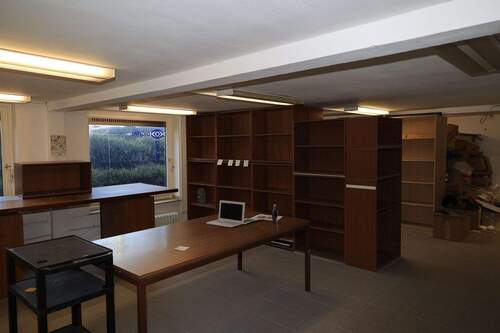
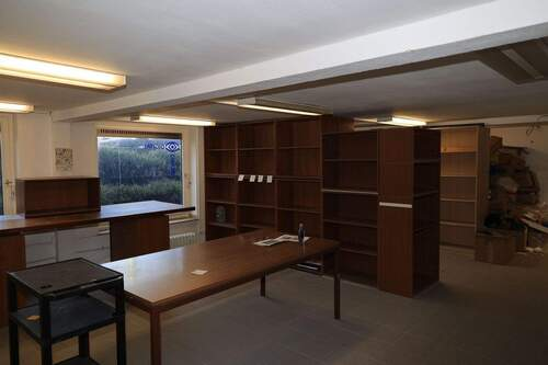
- laptop [206,200,246,228]
